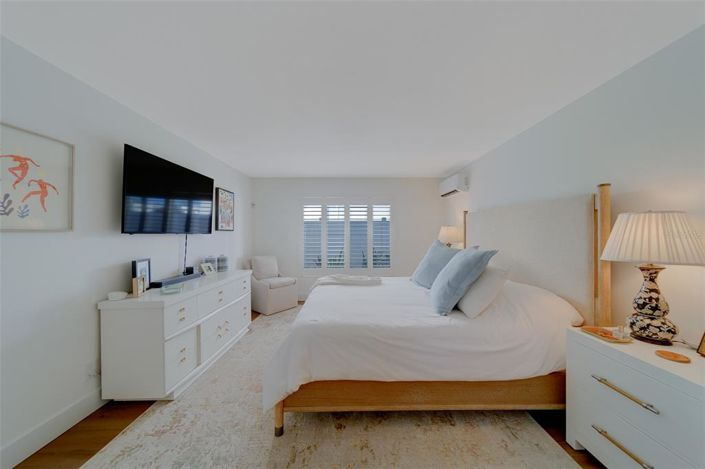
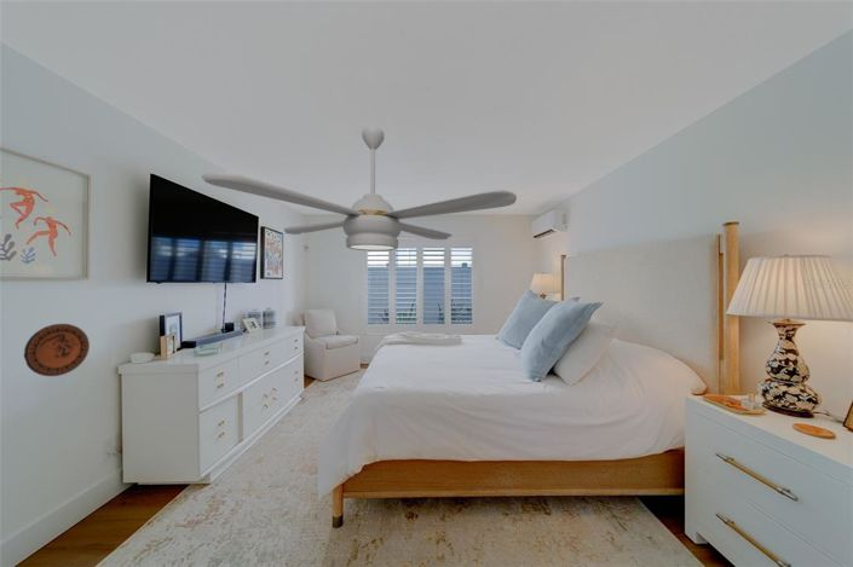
+ decorative plate [23,323,91,377]
+ ceiling fan [201,127,518,251]
